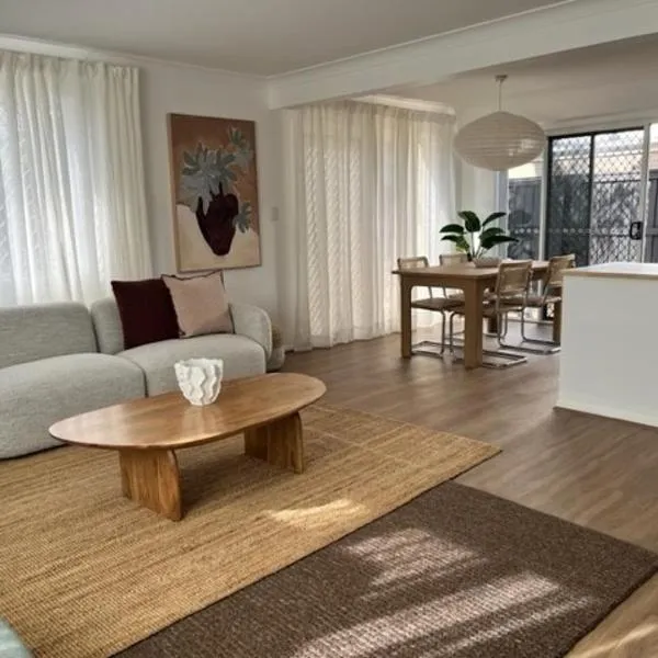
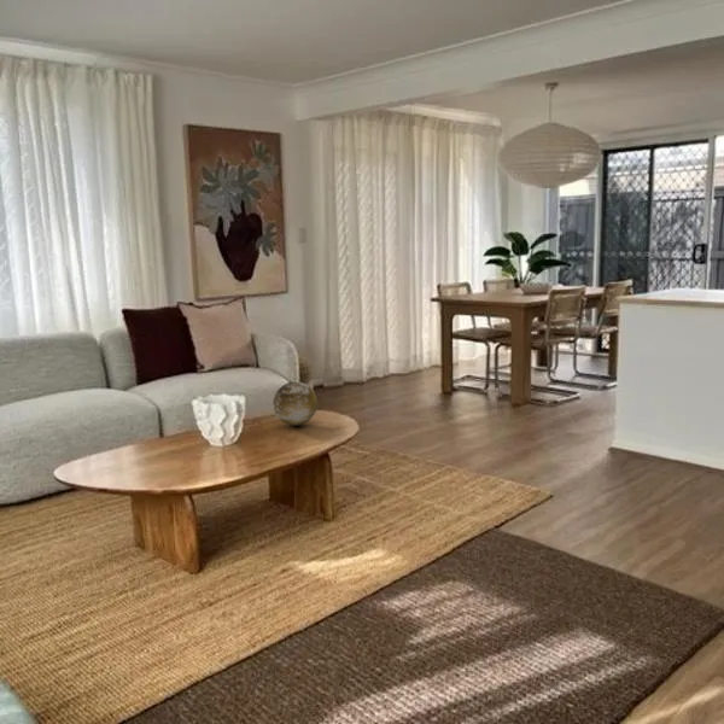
+ decorative orb [272,380,319,427]
